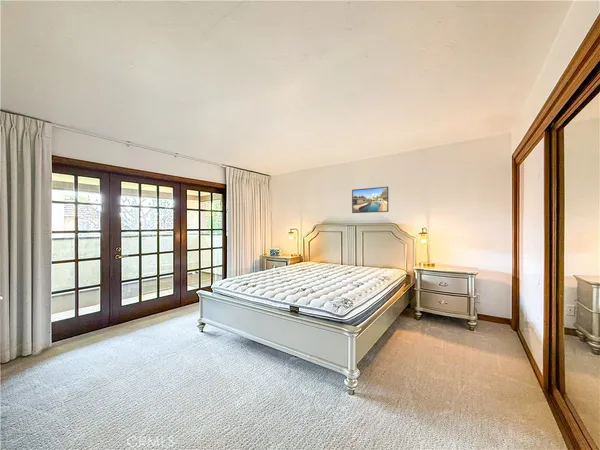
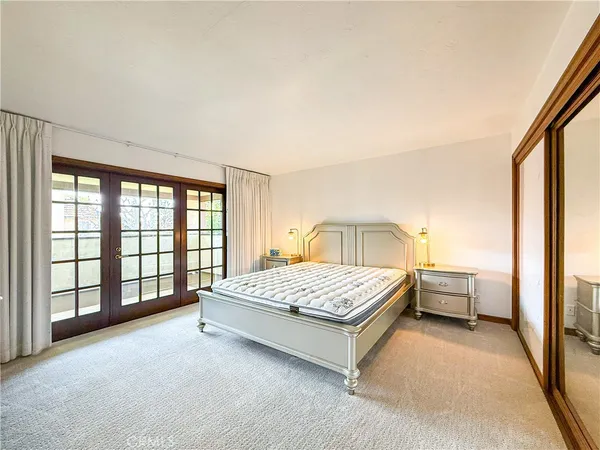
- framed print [351,186,389,214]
